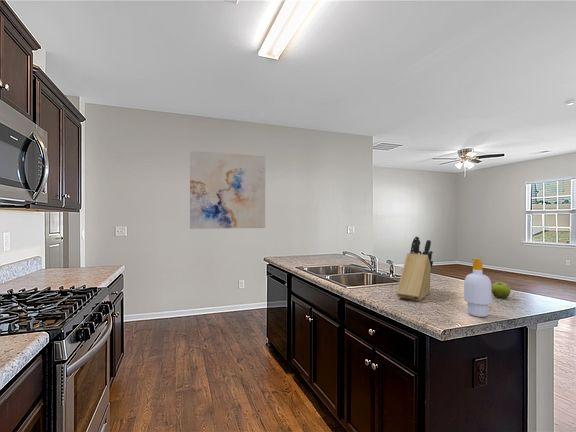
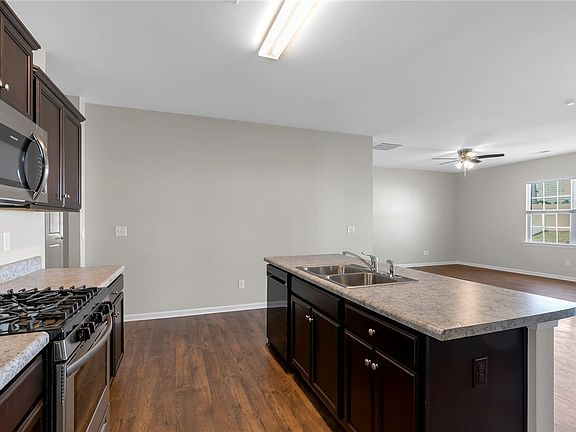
- wall art [189,150,266,230]
- soap bottle [463,257,492,318]
- knife block [396,235,434,302]
- fruit [491,281,512,299]
